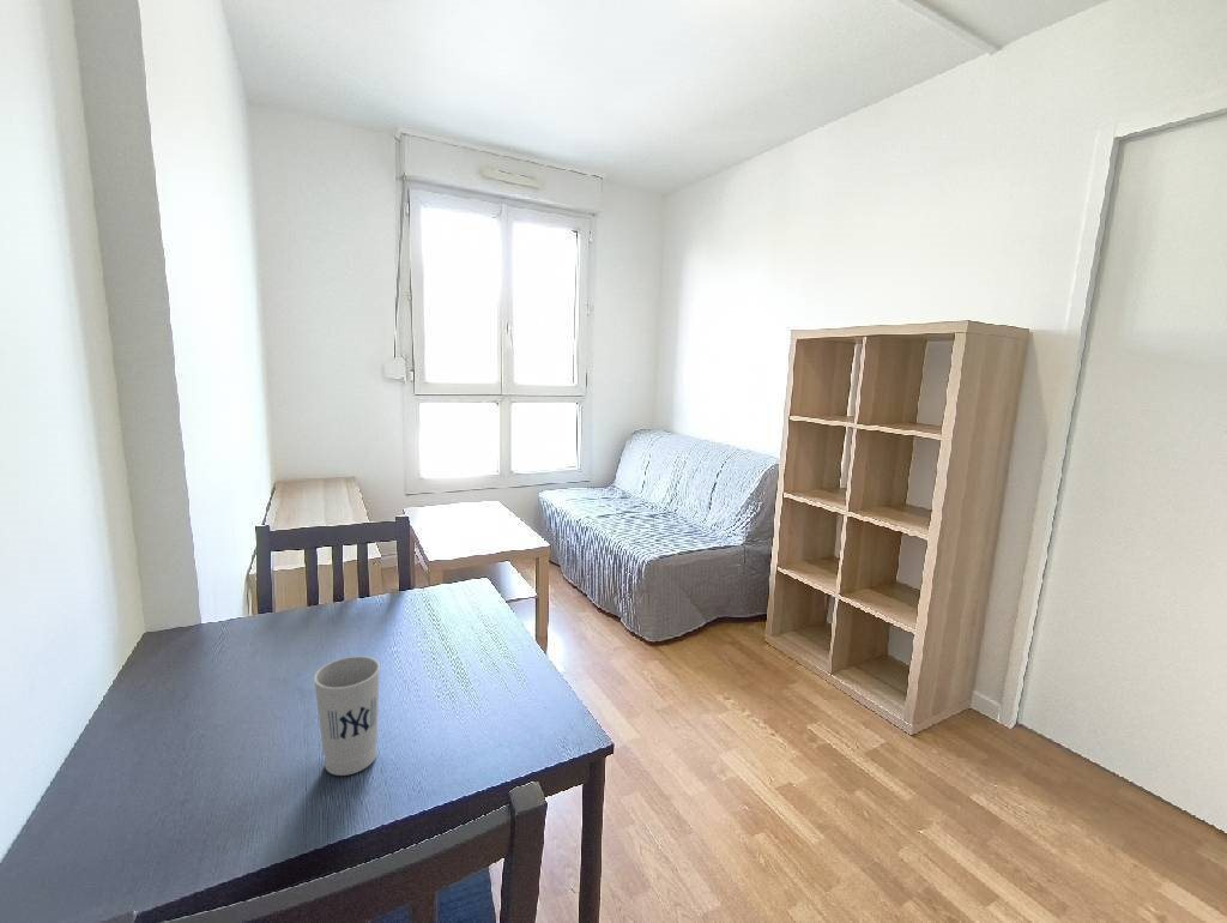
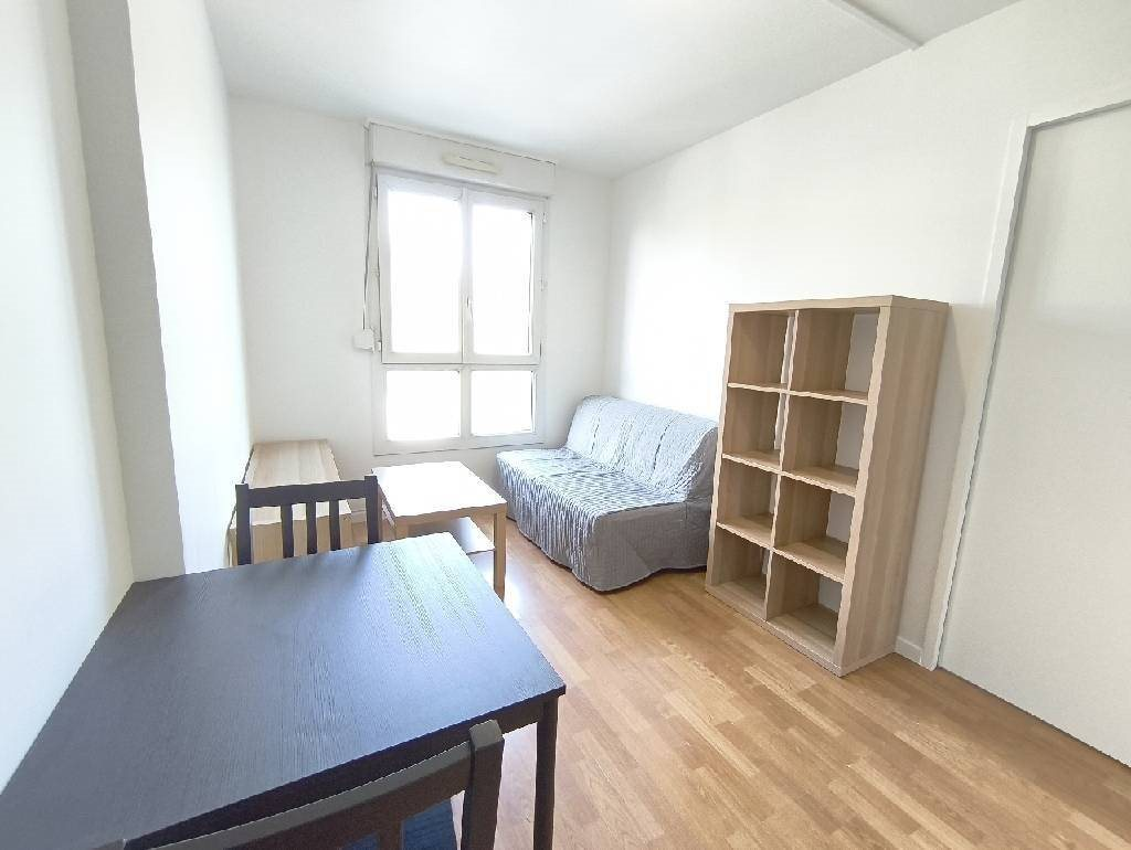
- cup [313,656,381,777]
